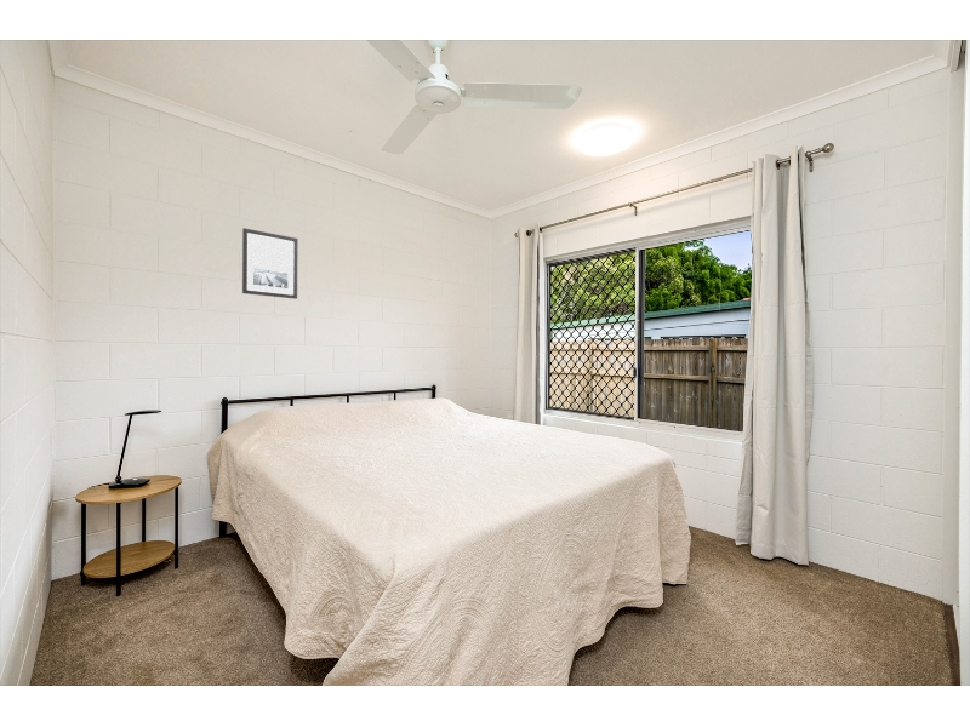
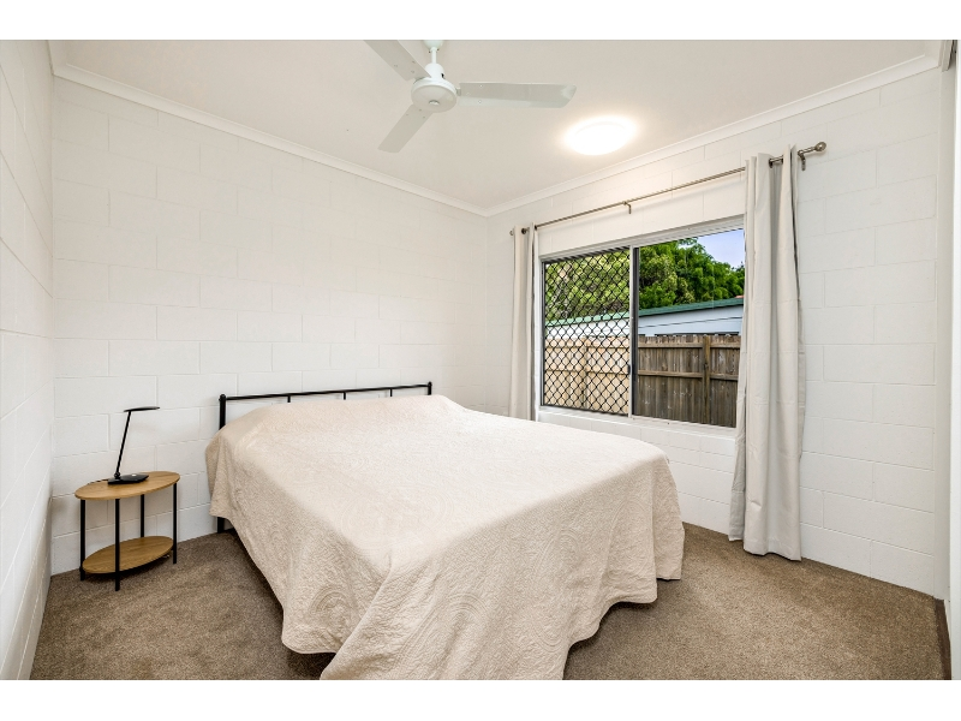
- wall art [241,227,299,300]
